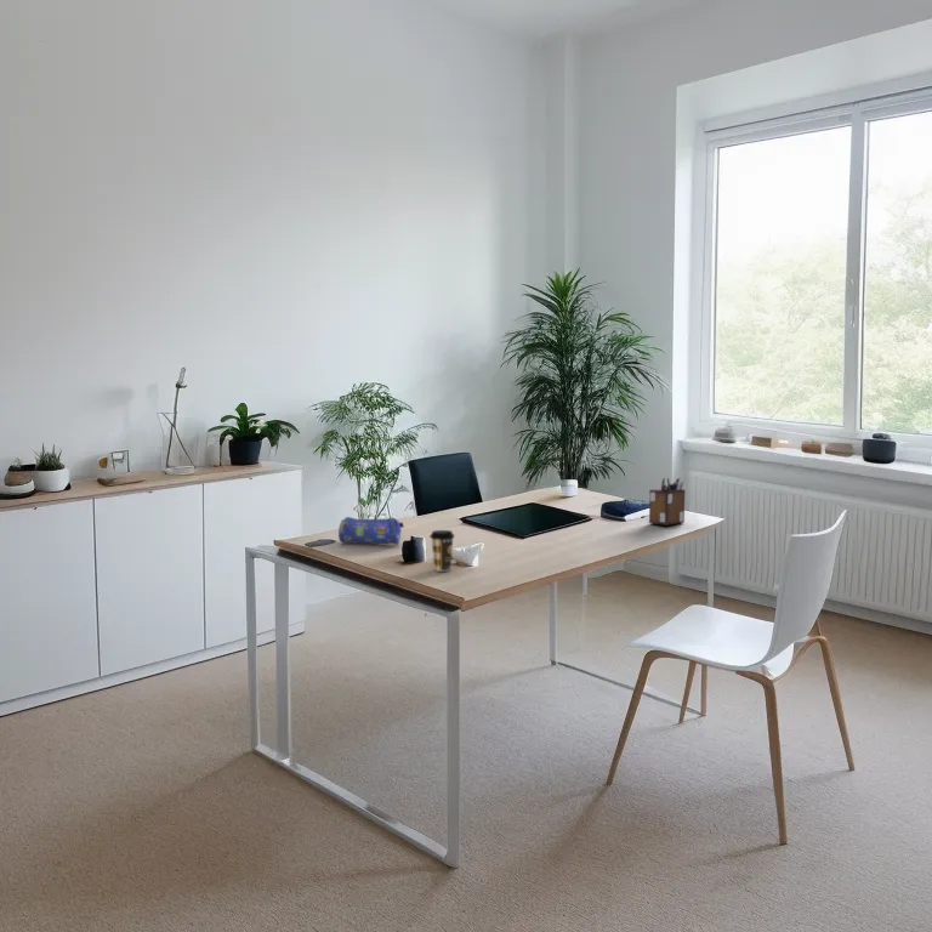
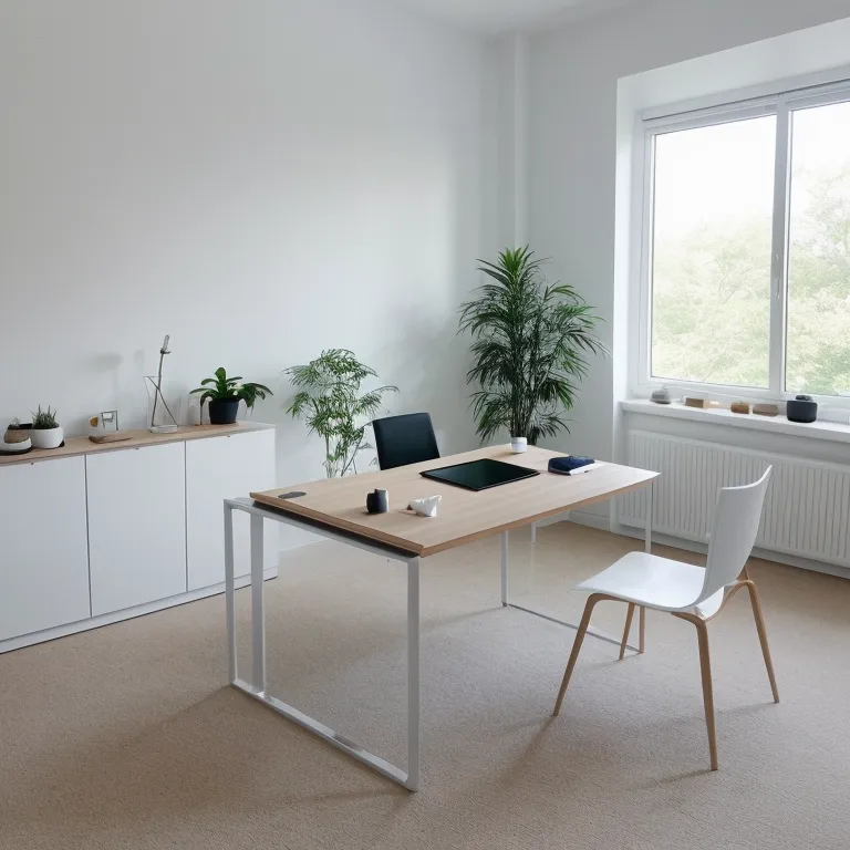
- pencil case [337,516,405,546]
- coffee cup [428,529,456,573]
- desk organizer [648,477,686,527]
